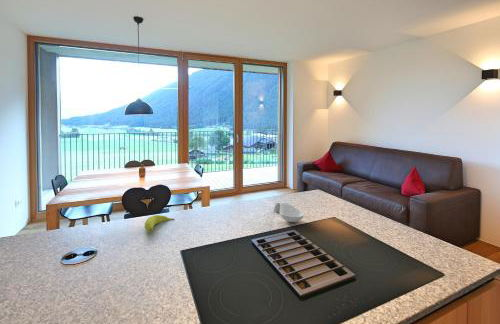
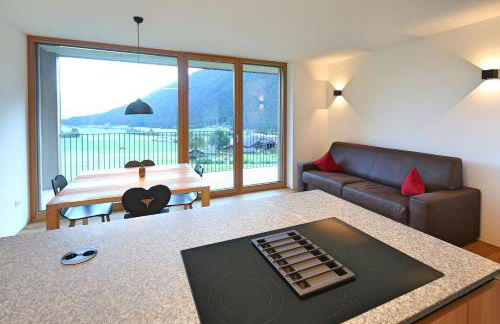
- fruit [144,214,176,233]
- spoon rest [272,201,305,223]
